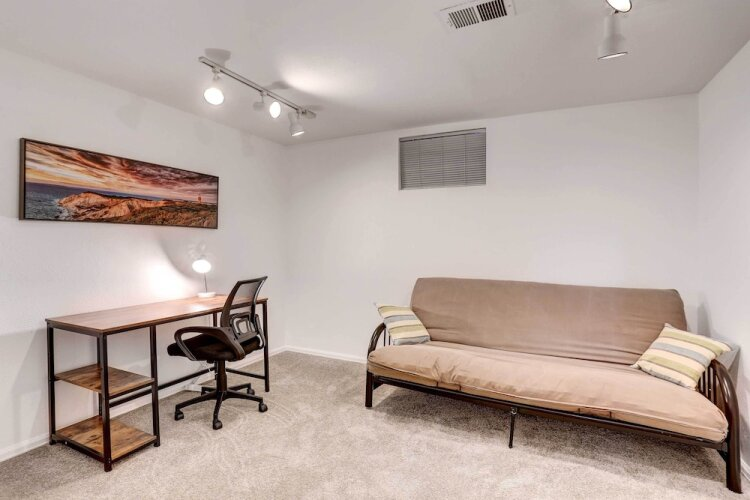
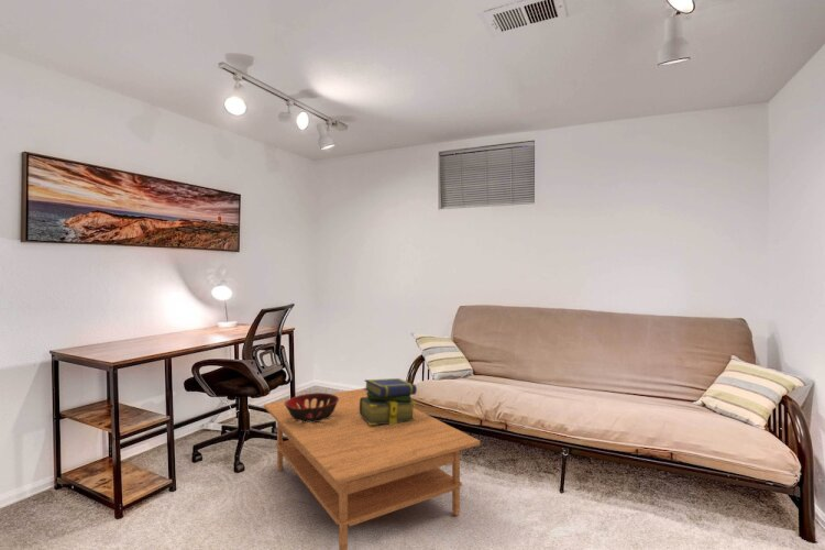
+ stack of books [360,377,418,425]
+ coffee table [263,387,481,550]
+ decorative bowl [285,392,339,422]
